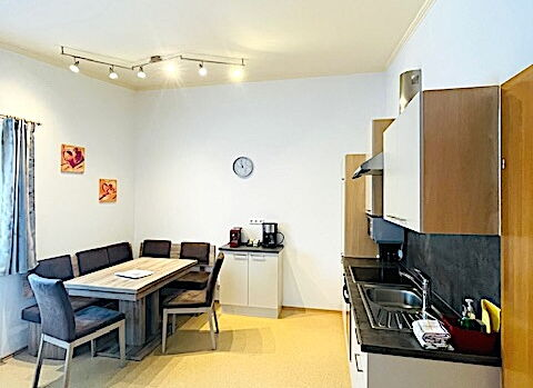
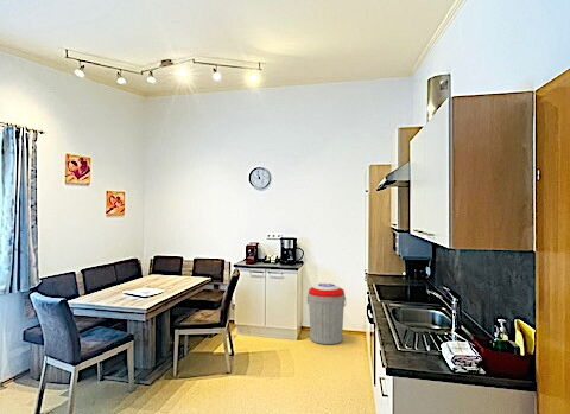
+ trash can [306,282,347,345]
